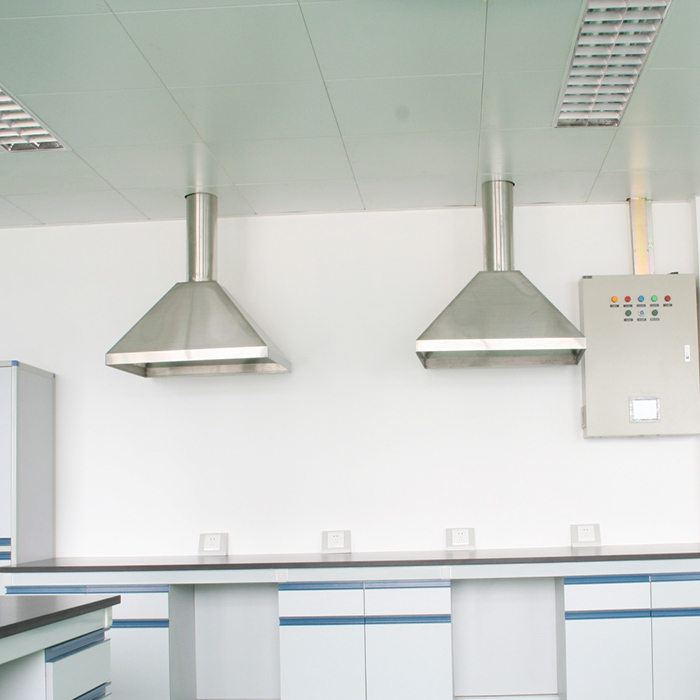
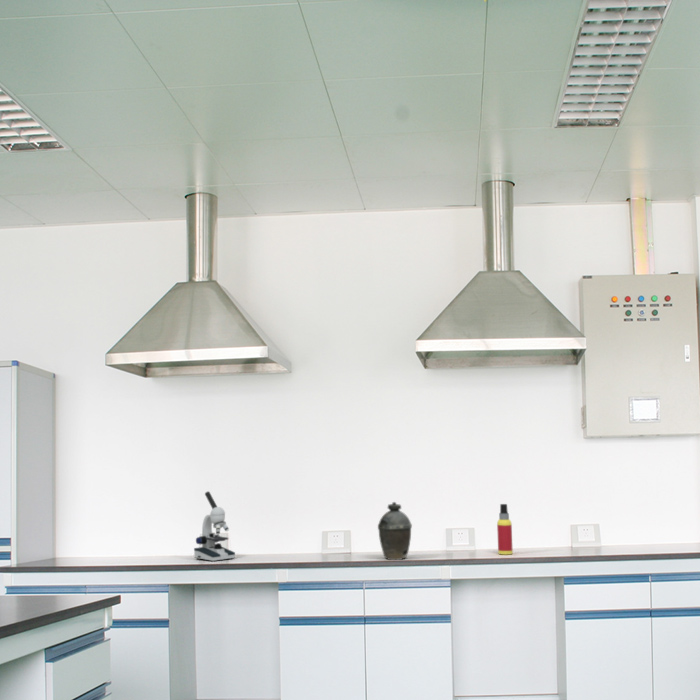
+ microscope [193,490,236,563]
+ spray bottle [496,503,514,556]
+ kettle [377,501,413,561]
